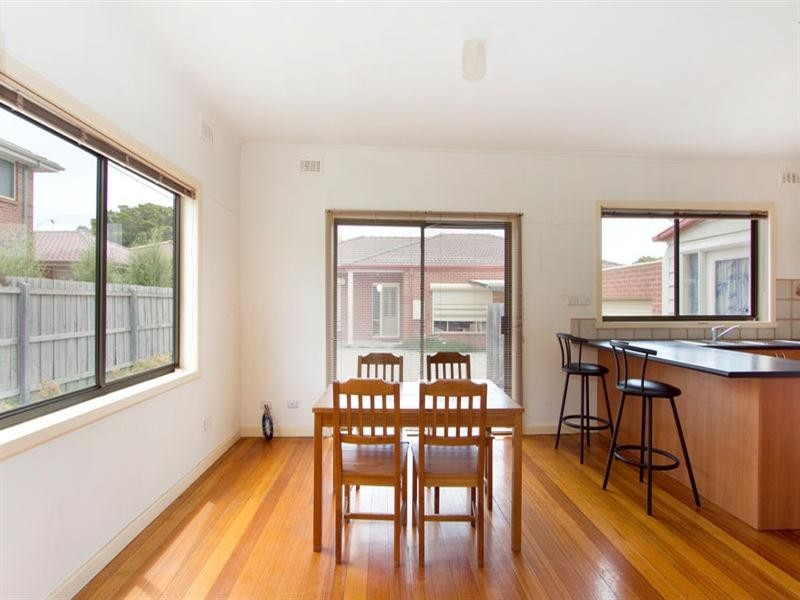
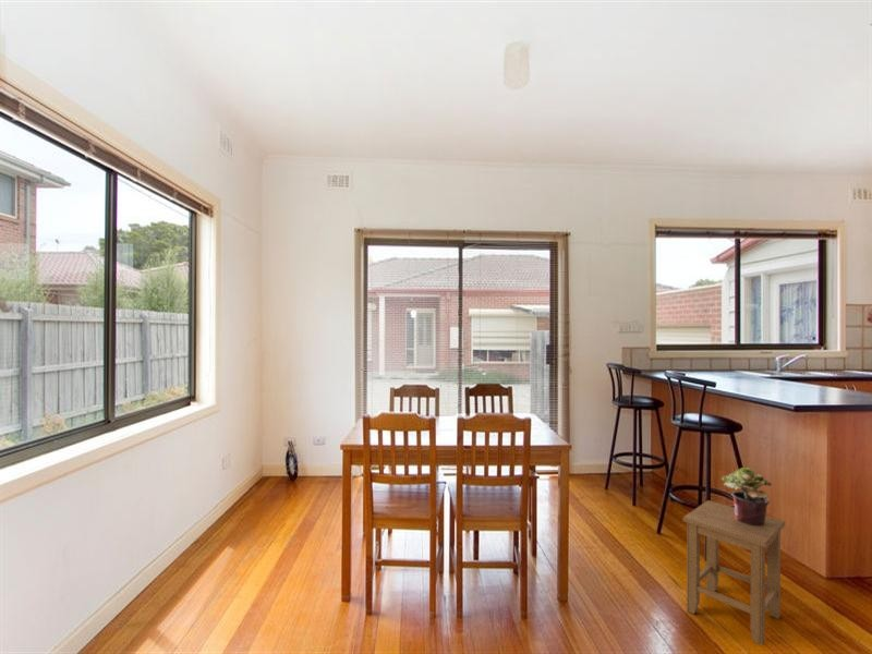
+ stool [681,499,786,646]
+ potted plant [720,467,773,525]
